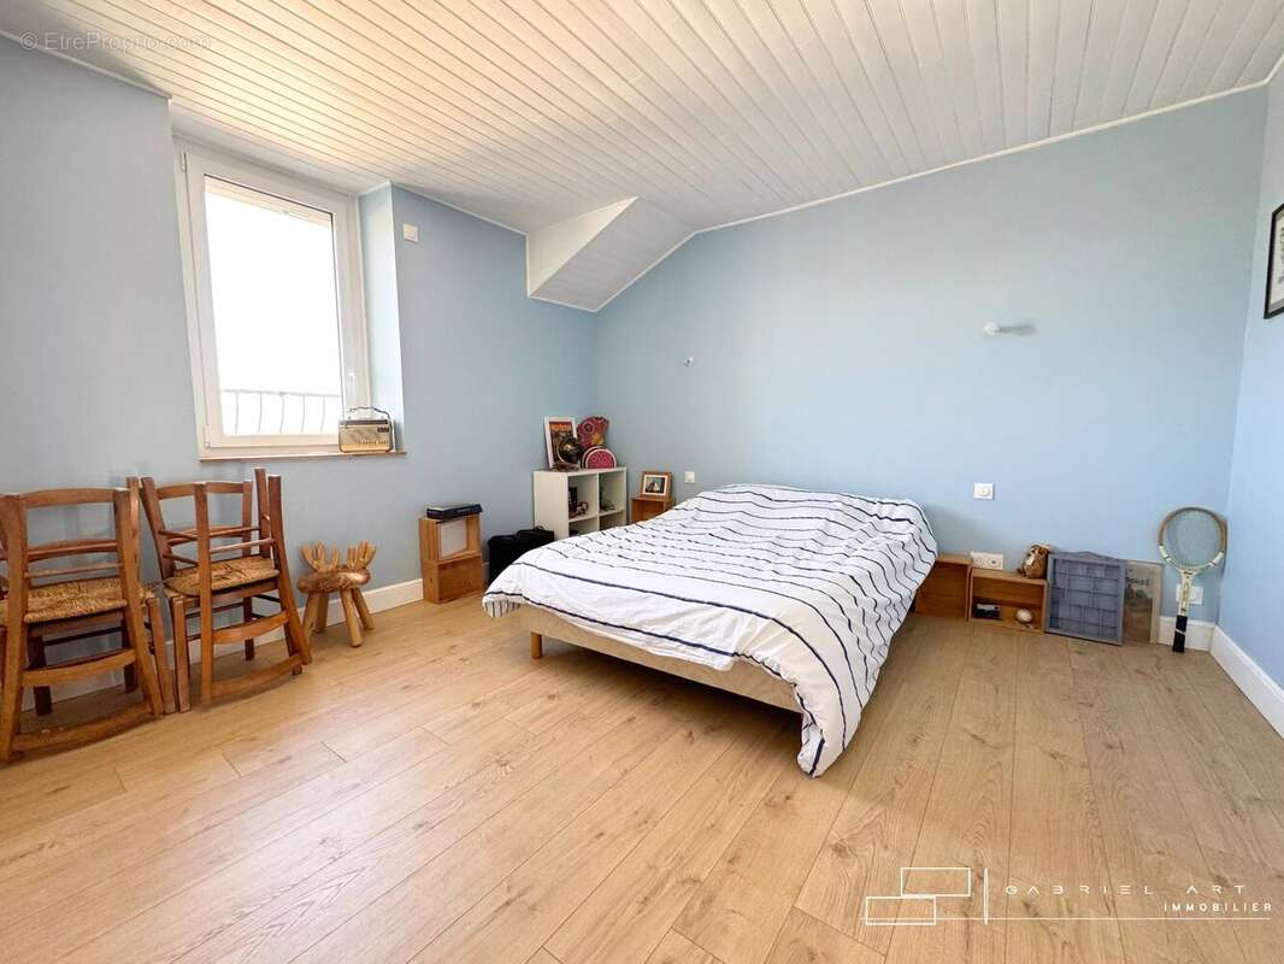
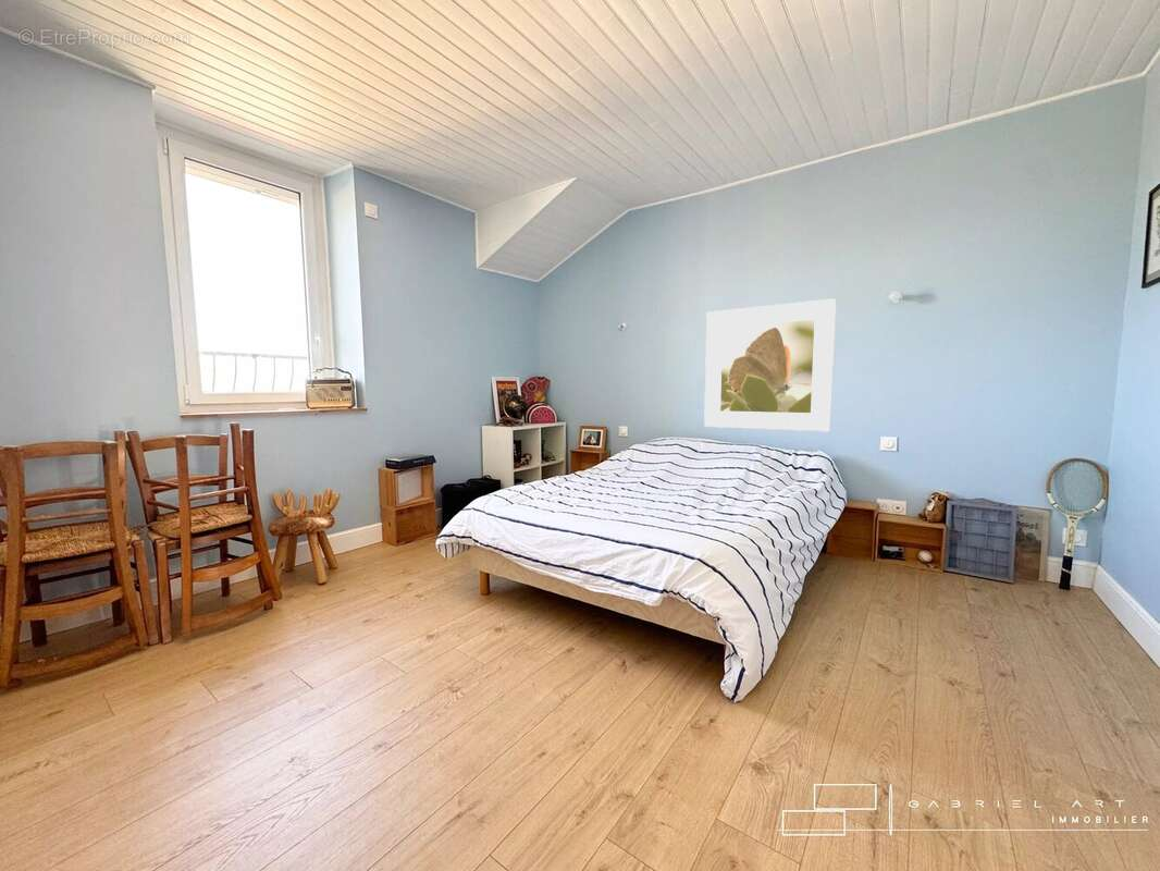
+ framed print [703,297,838,432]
